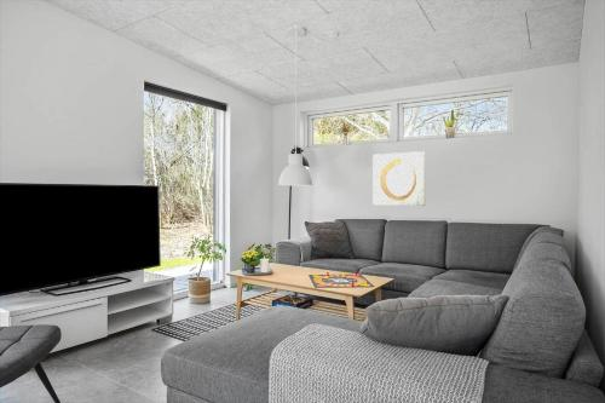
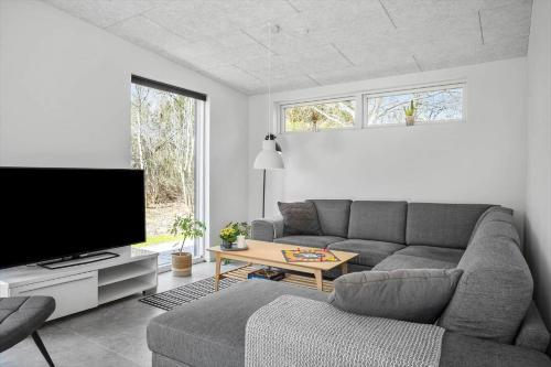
- wall art [371,150,426,207]
